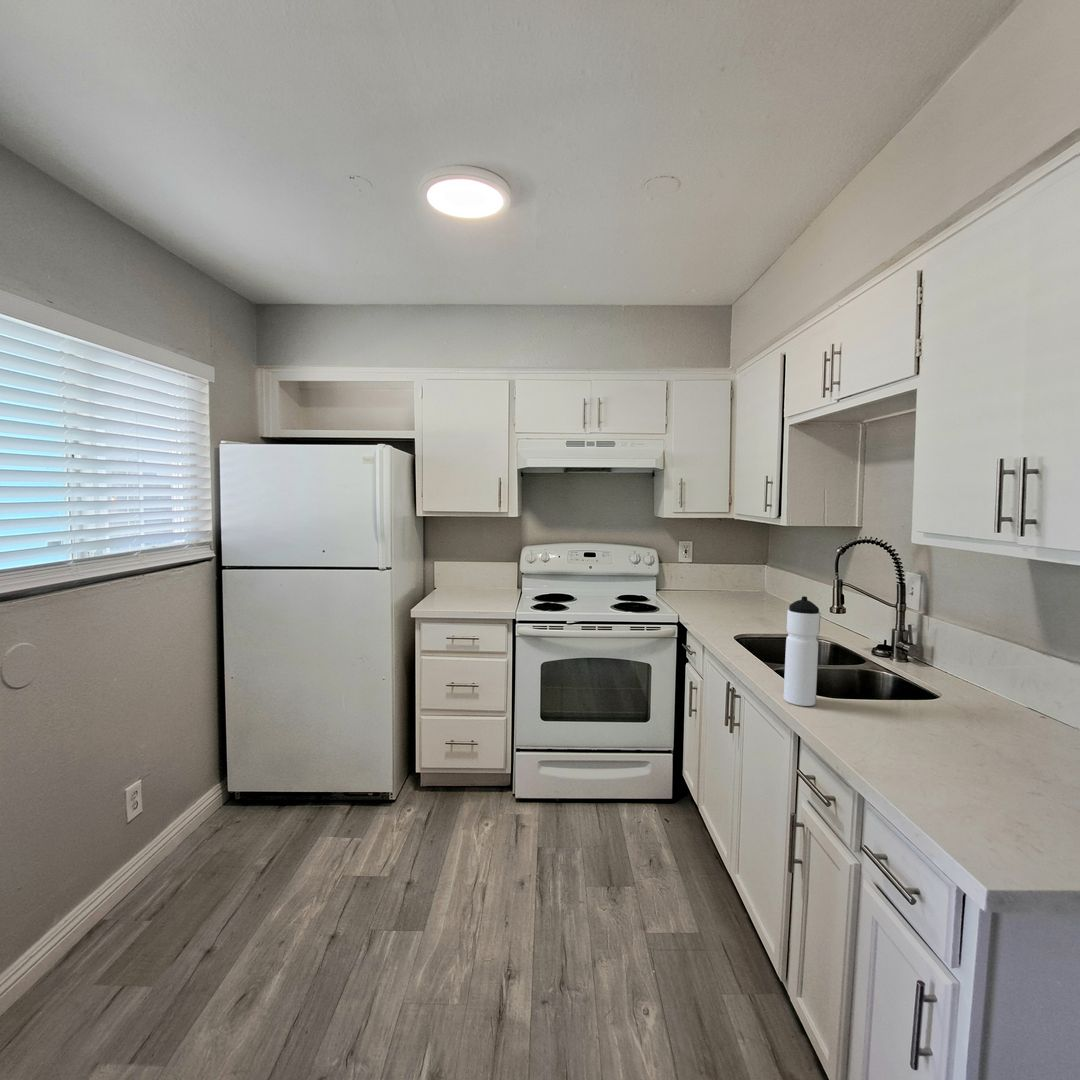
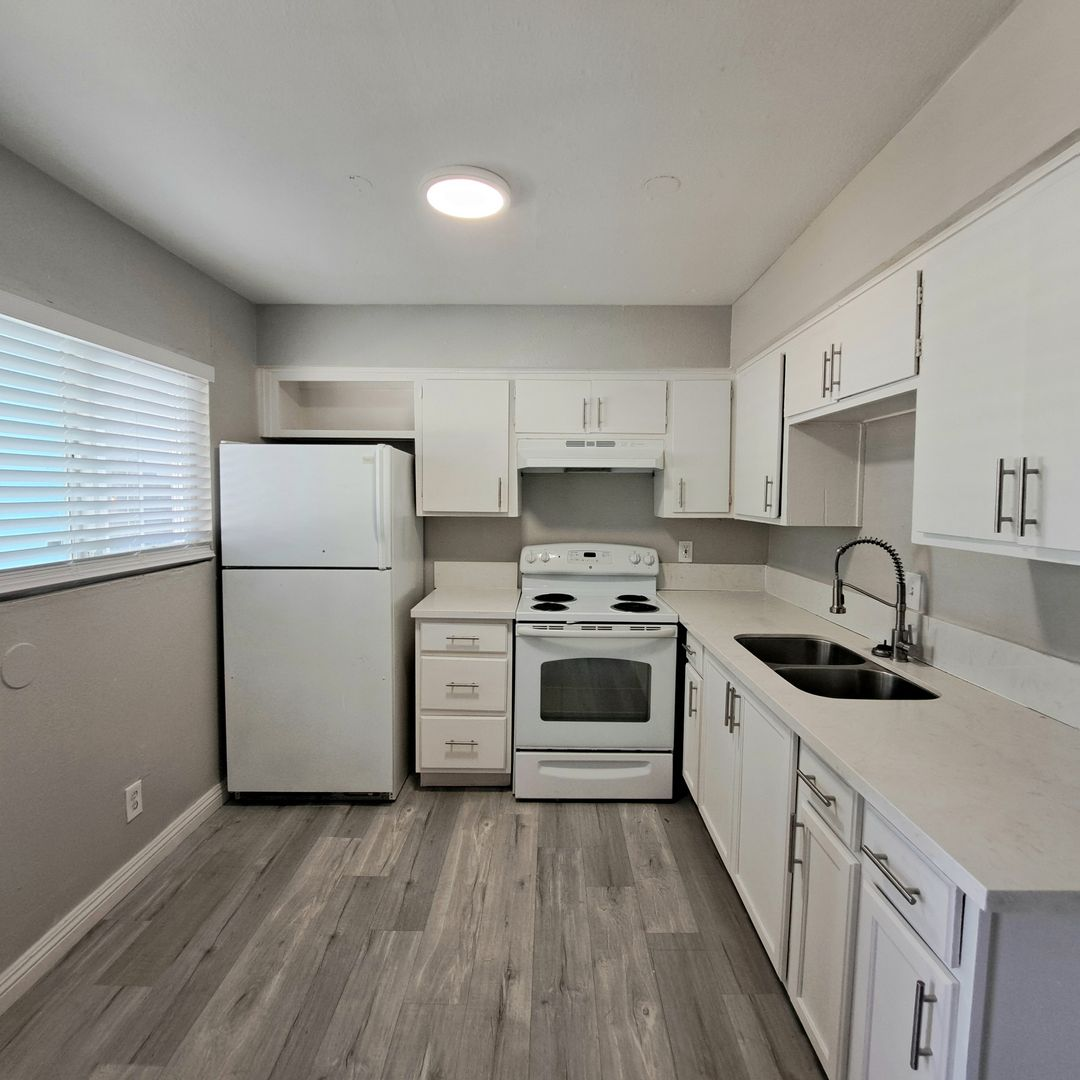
- water bottle [783,595,821,707]
